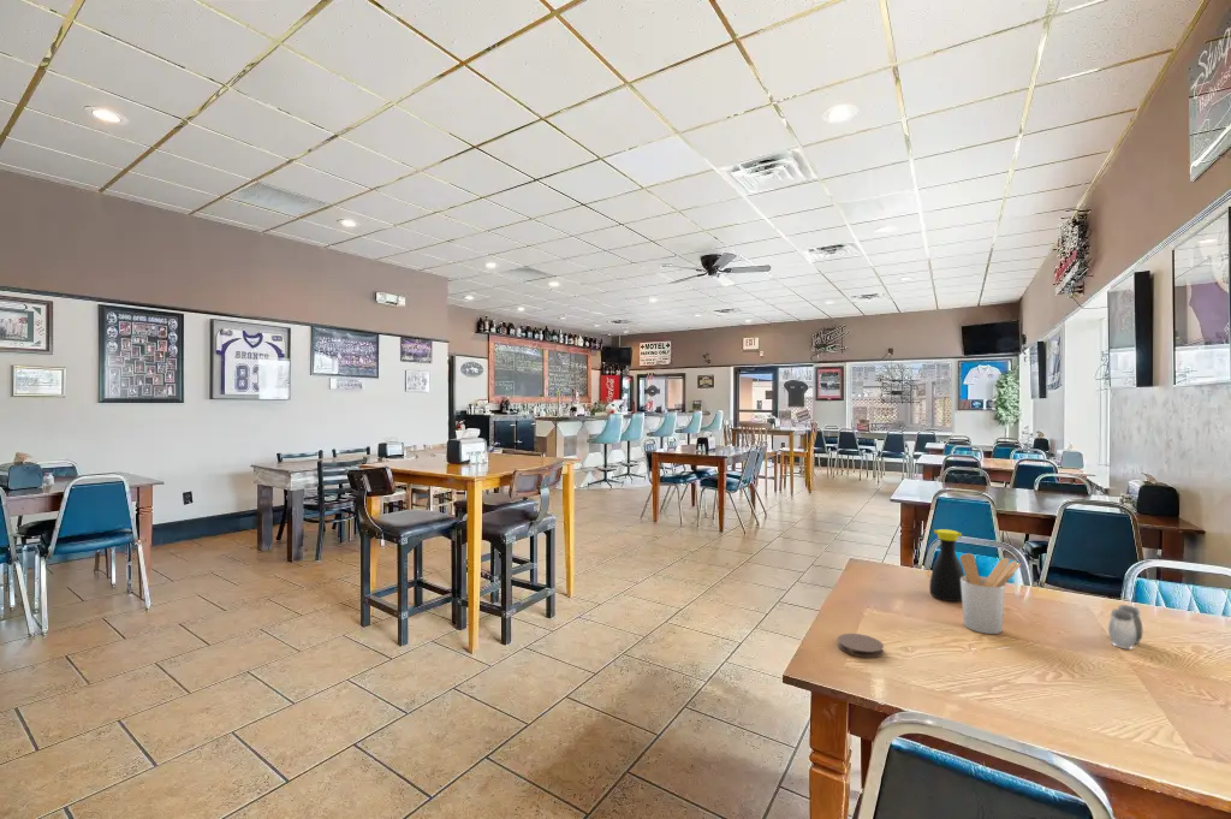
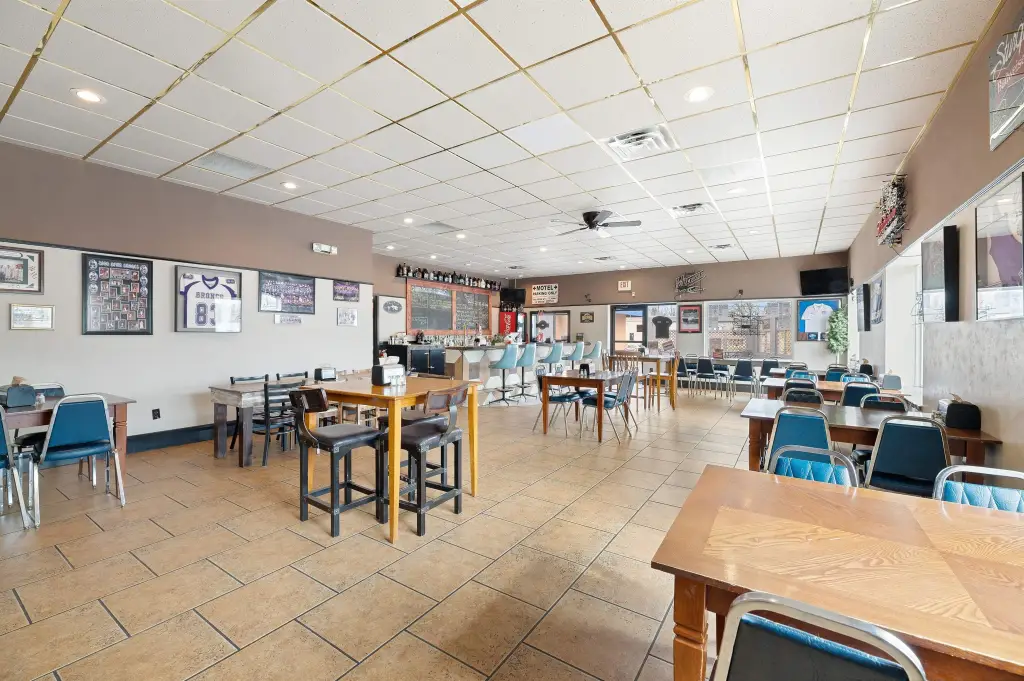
- bottle [928,528,965,603]
- coaster [837,633,885,659]
- utensil holder [959,552,1022,635]
- salt and pepper shaker [1107,604,1143,649]
